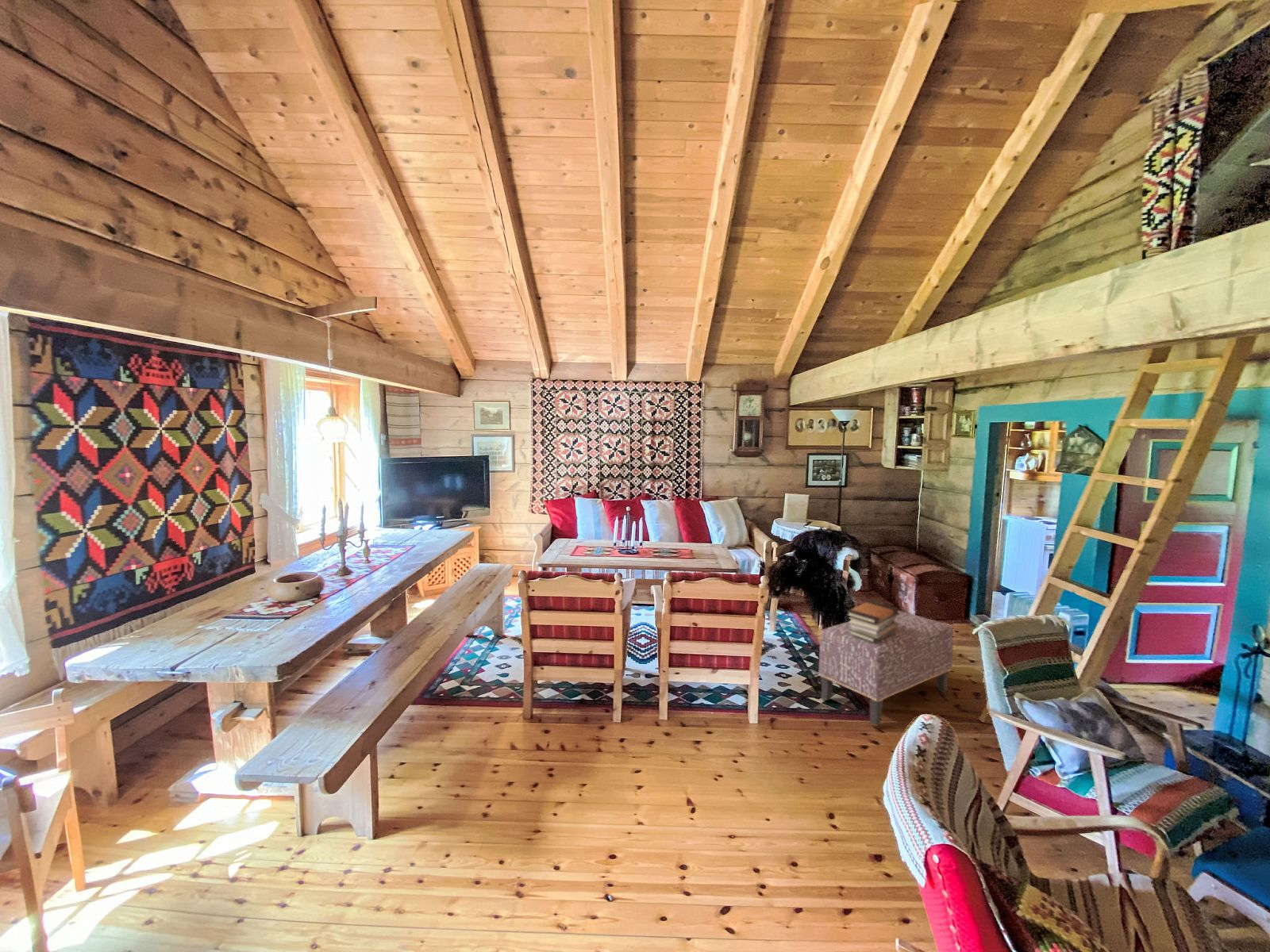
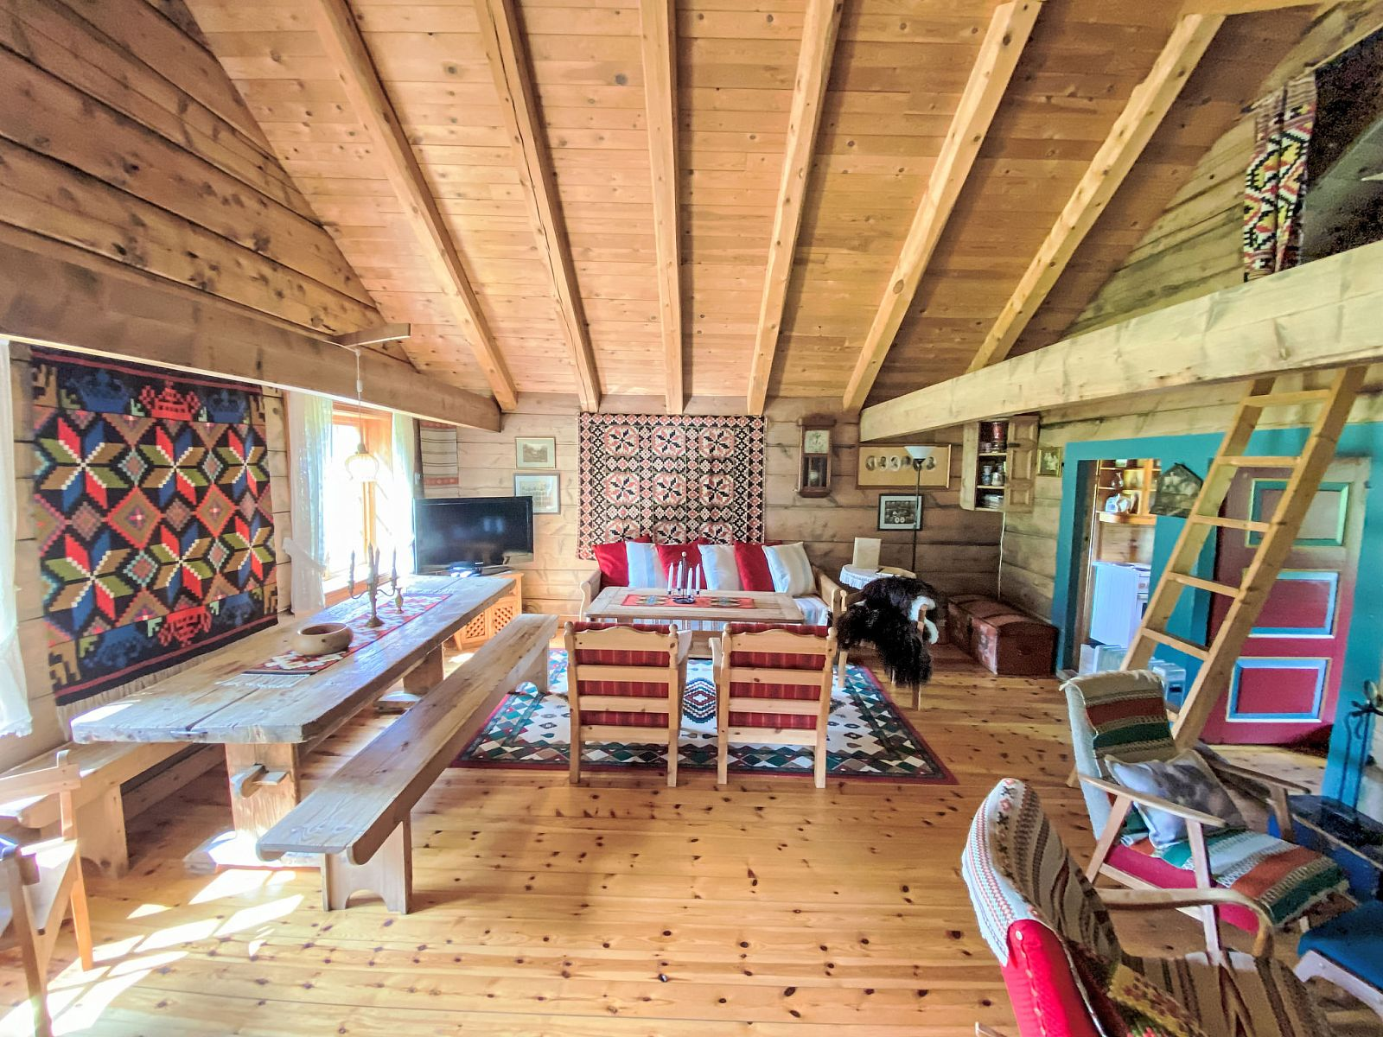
- book stack [845,600,899,643]
- ottoman [818,610,954,726]
